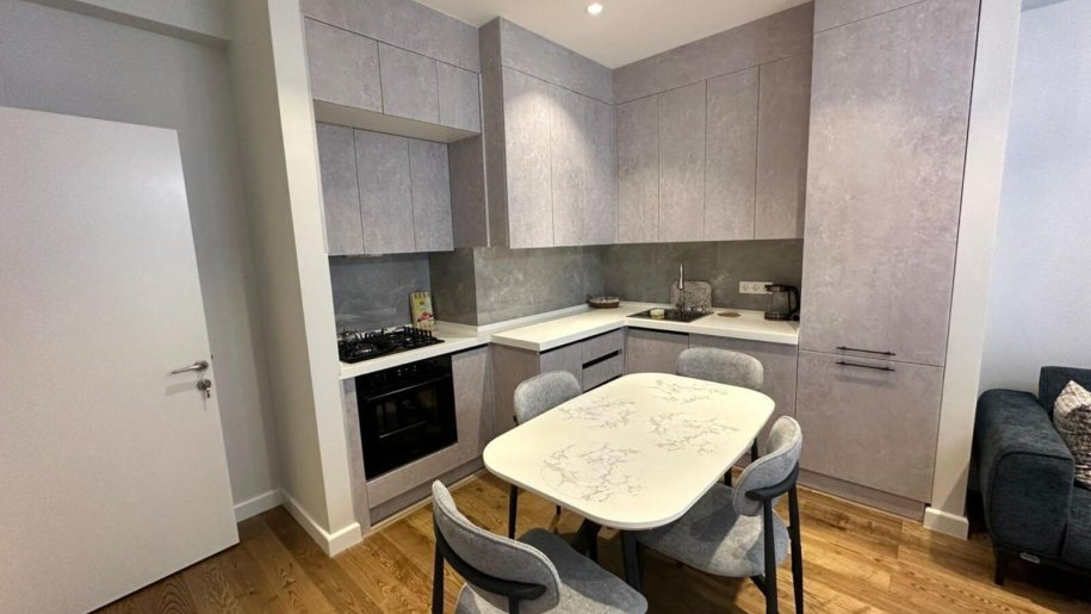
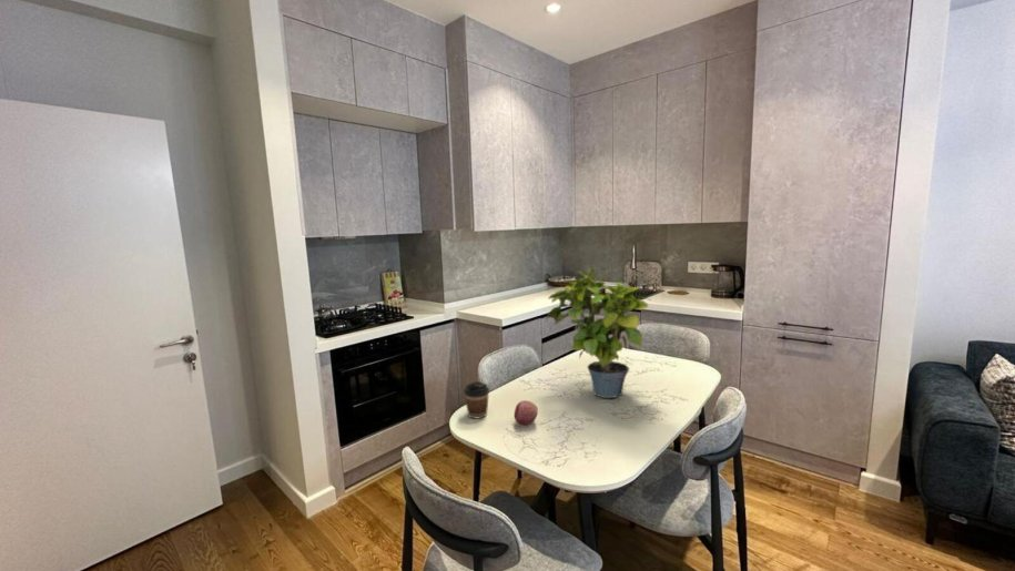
+ fruit [514,399,539,426]
+ potted plant [546,267,652,399]
+ coffee cup [463,380,490,419]
